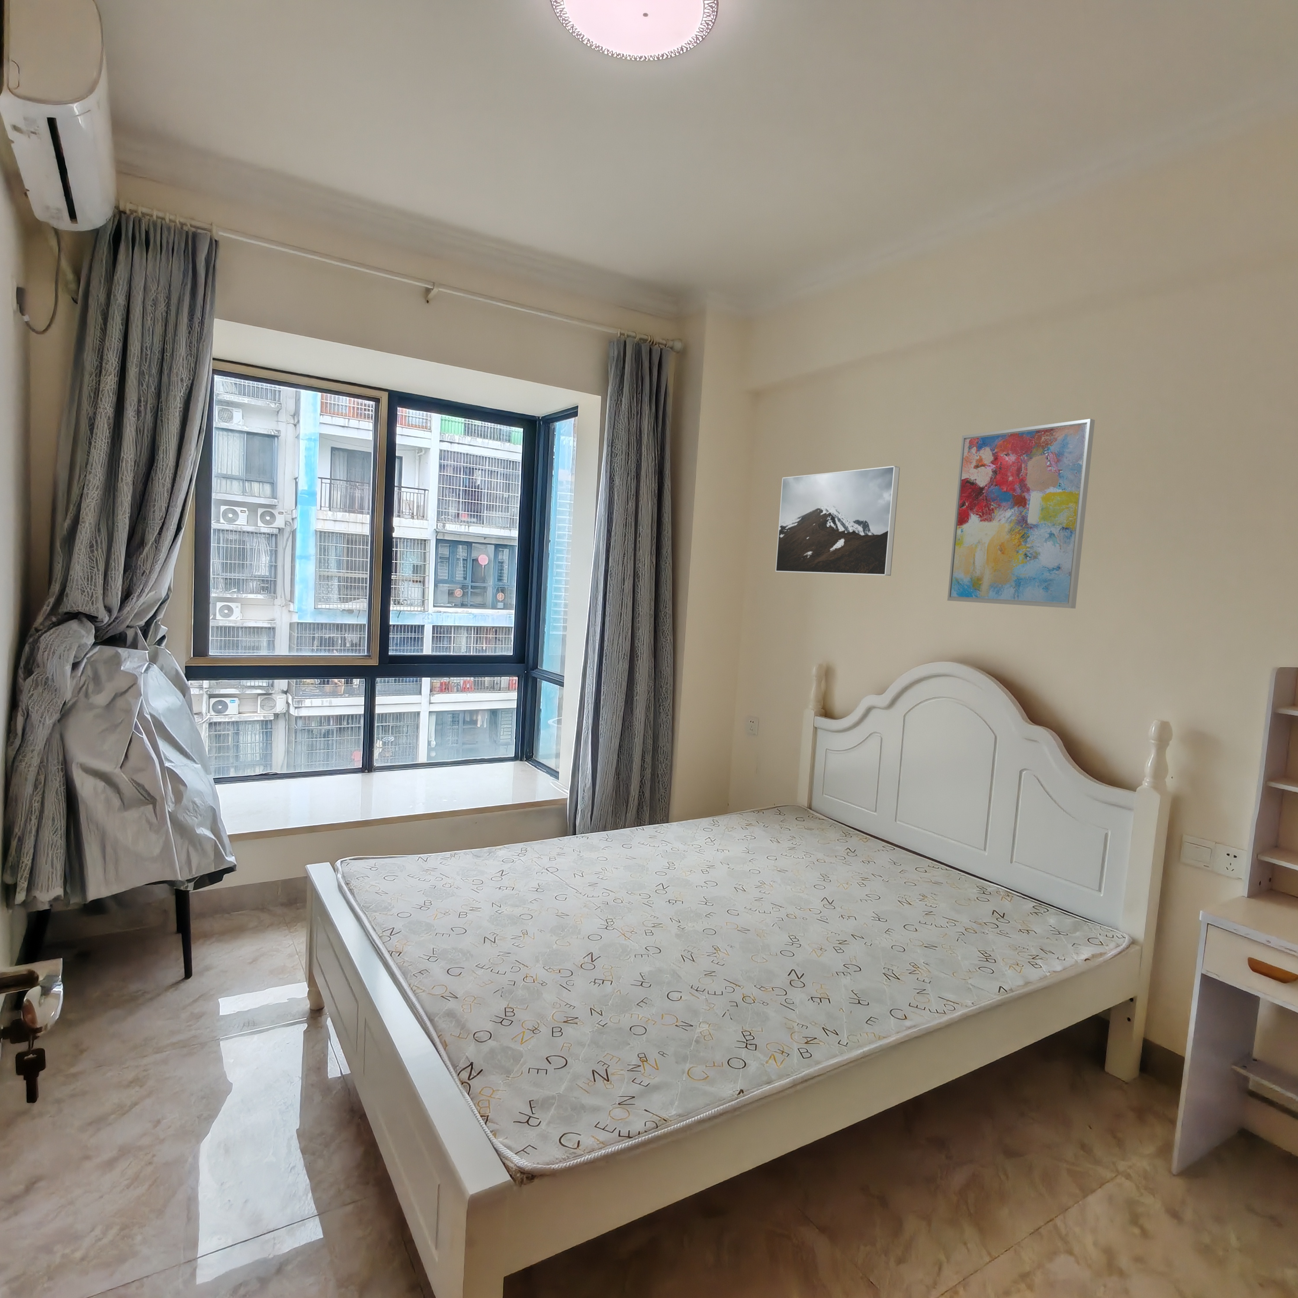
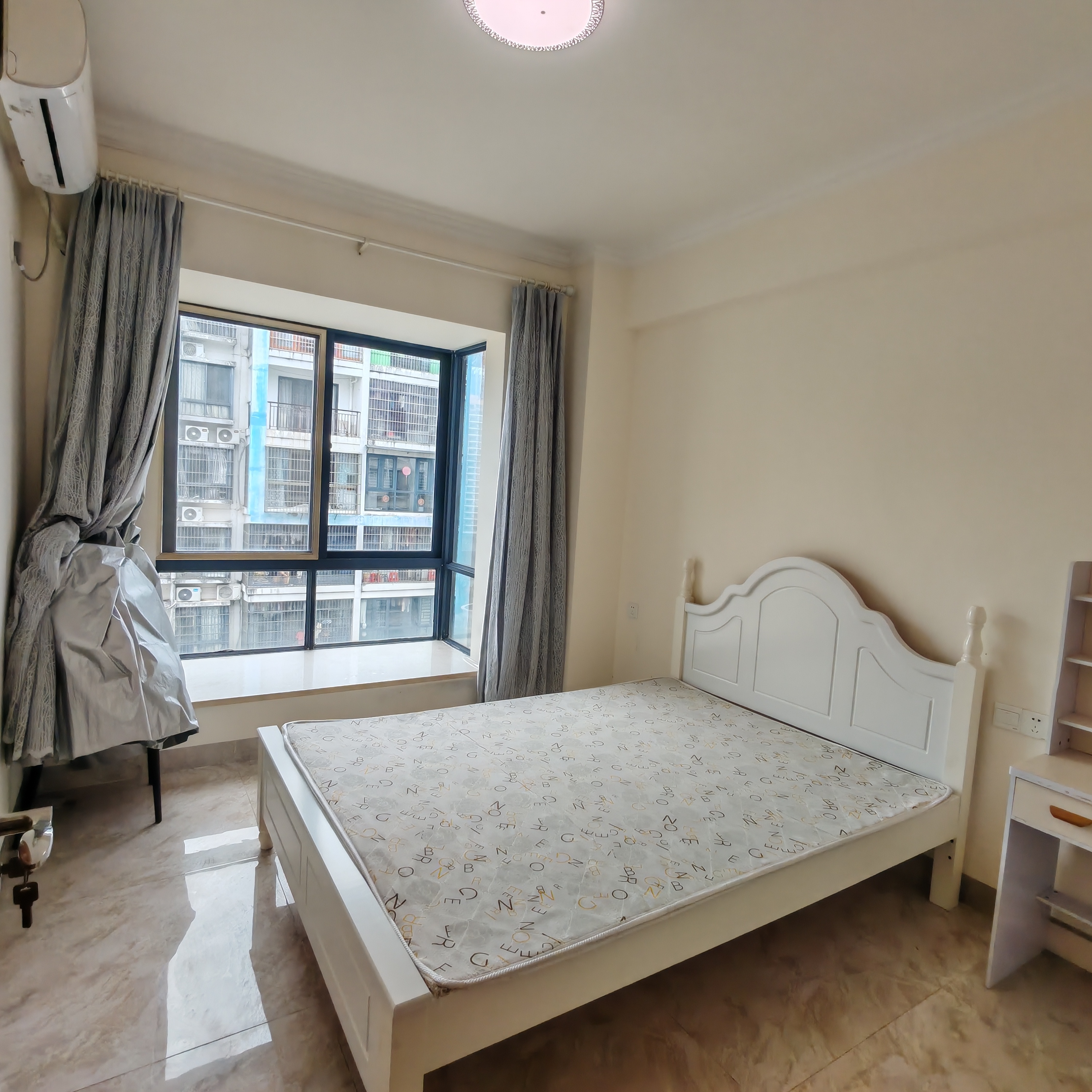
- wall art [946,418,1096,609]
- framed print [775,466,900,576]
